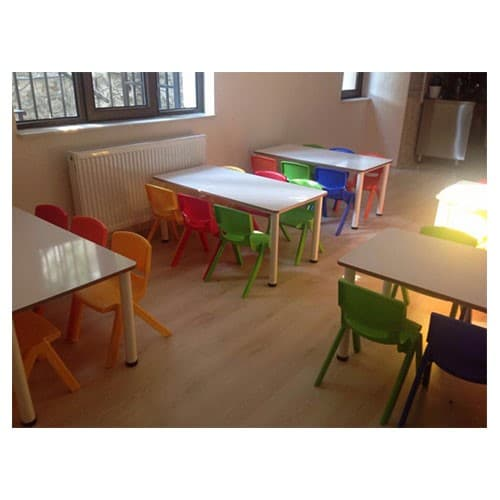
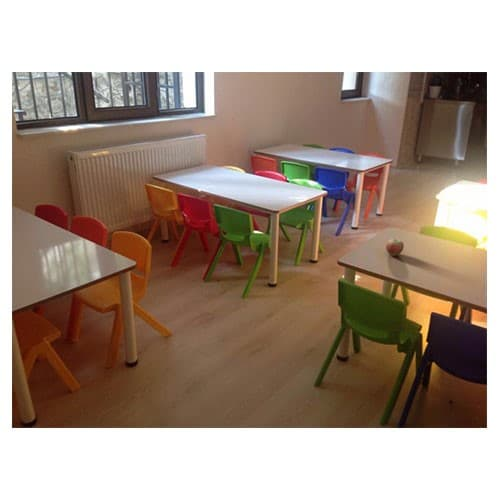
+ apple [385,238,405,257]
